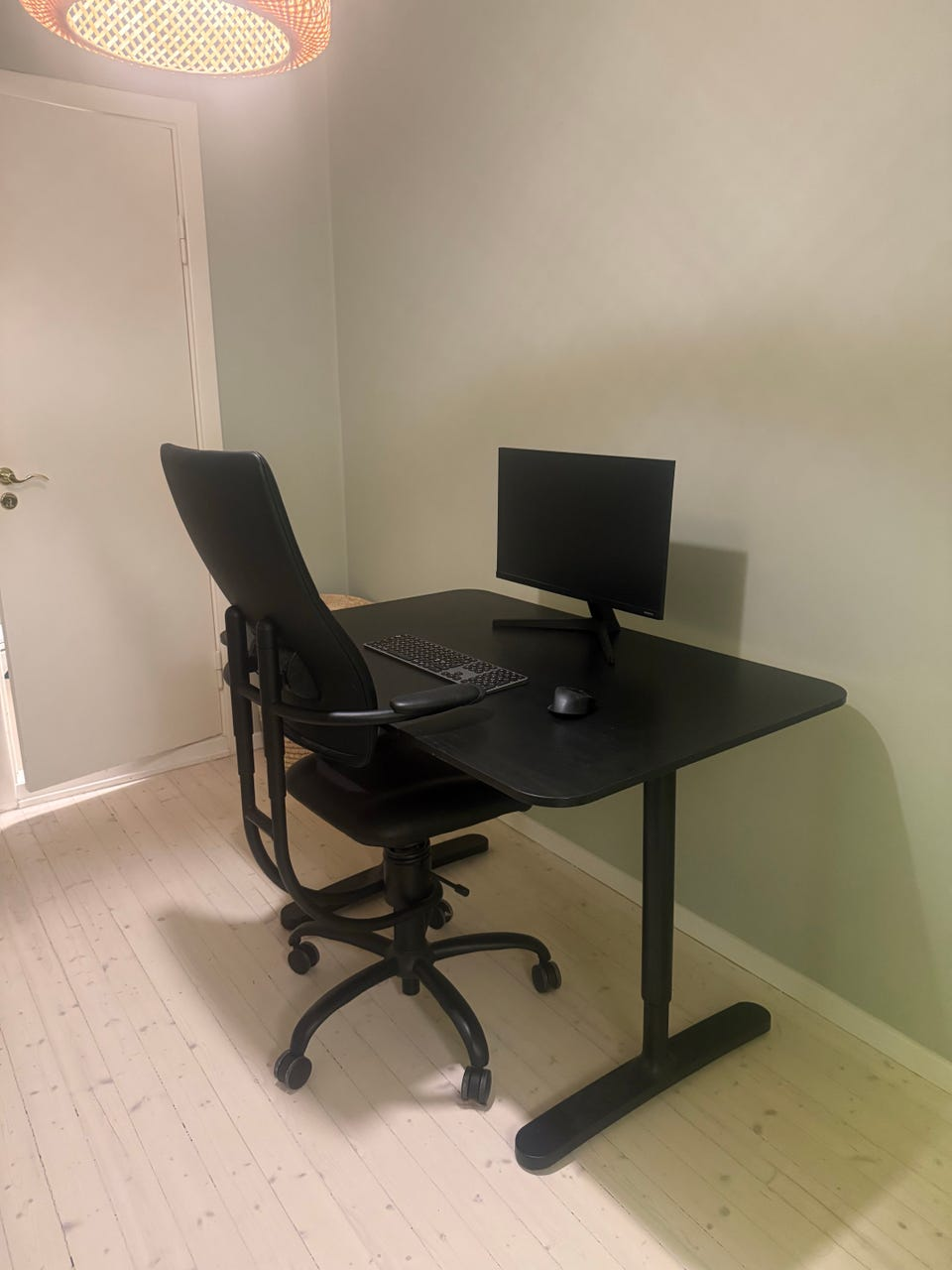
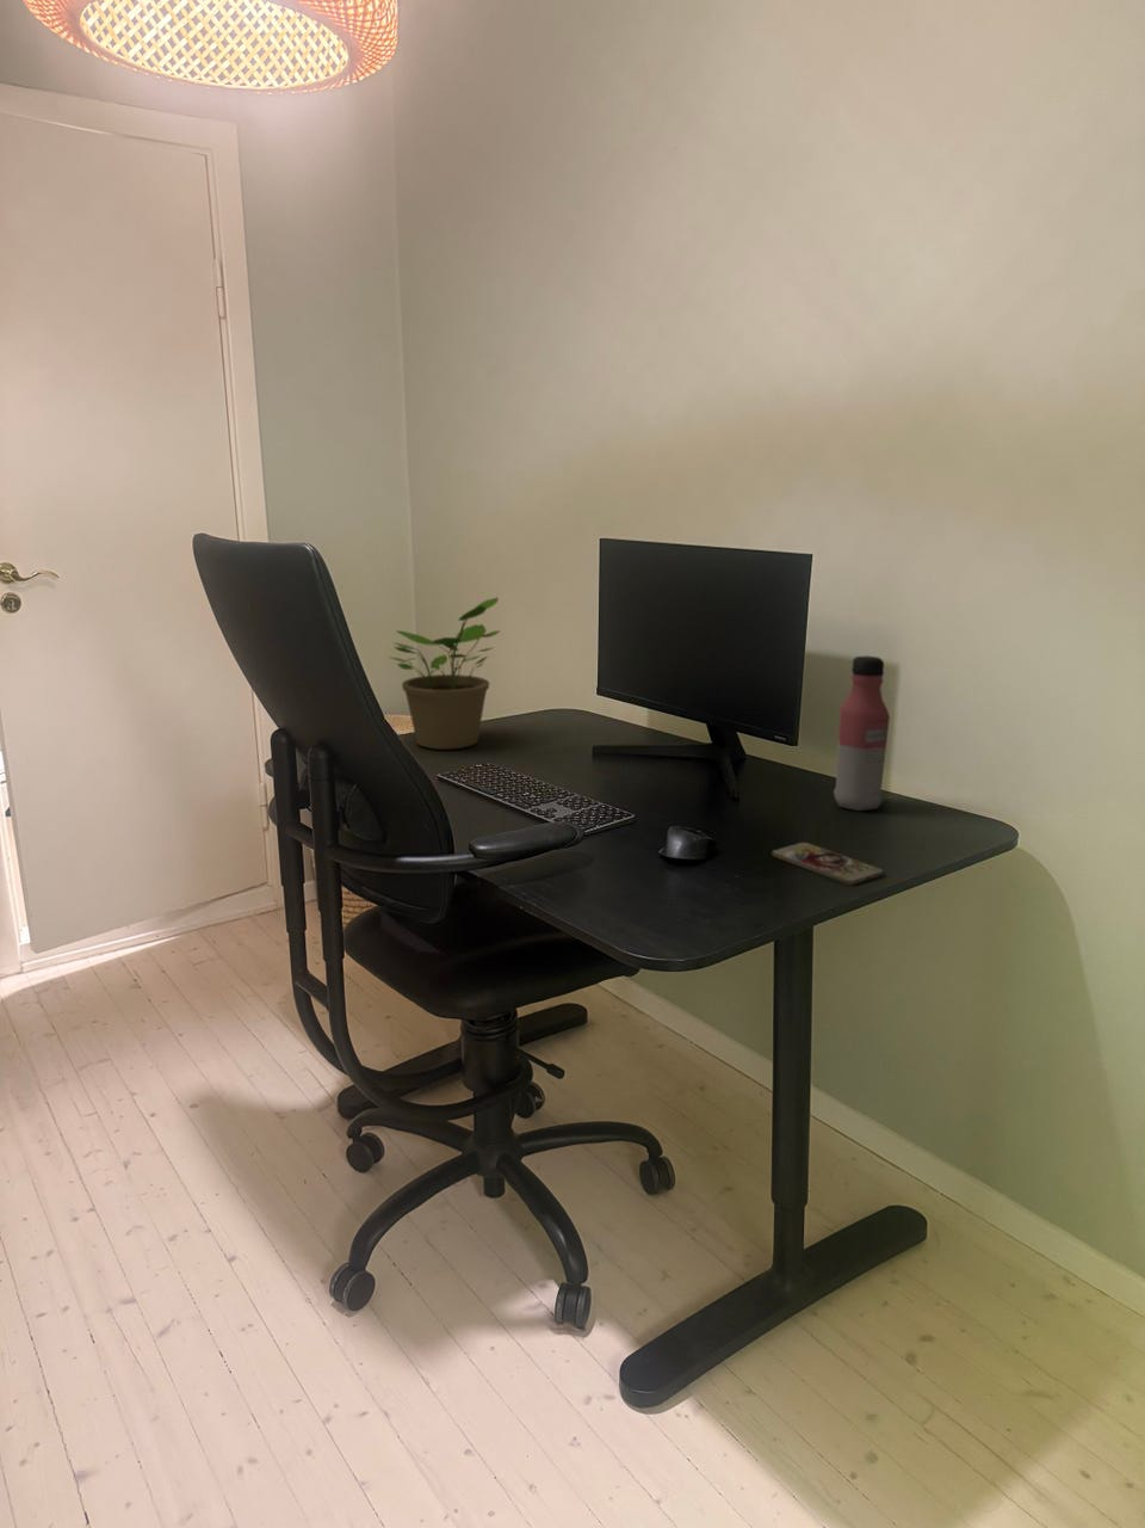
+ potted plant [388,596,502,751]
+ water bottle [832,656,891,812]
+ smartphone [771,841,884,886]
